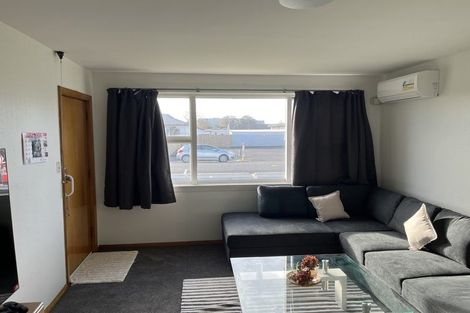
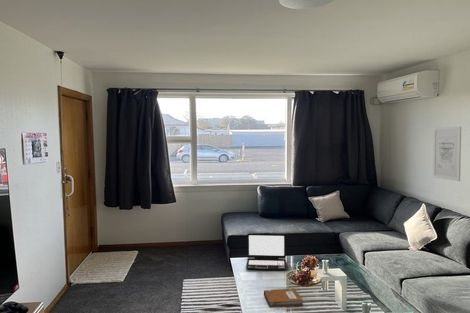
+ wall art [432,126,462,182]
+ notebook [263,287,304,308]
+ laptop [245,232,288,271]
